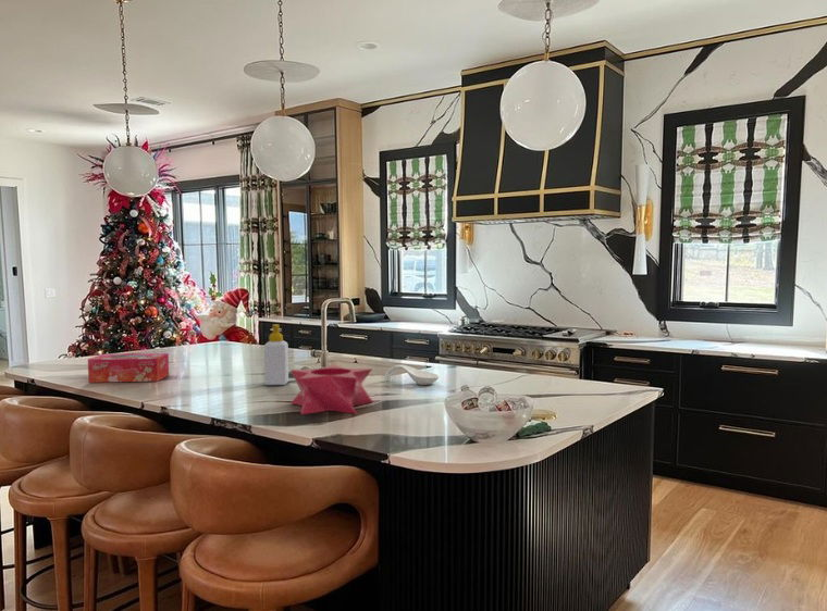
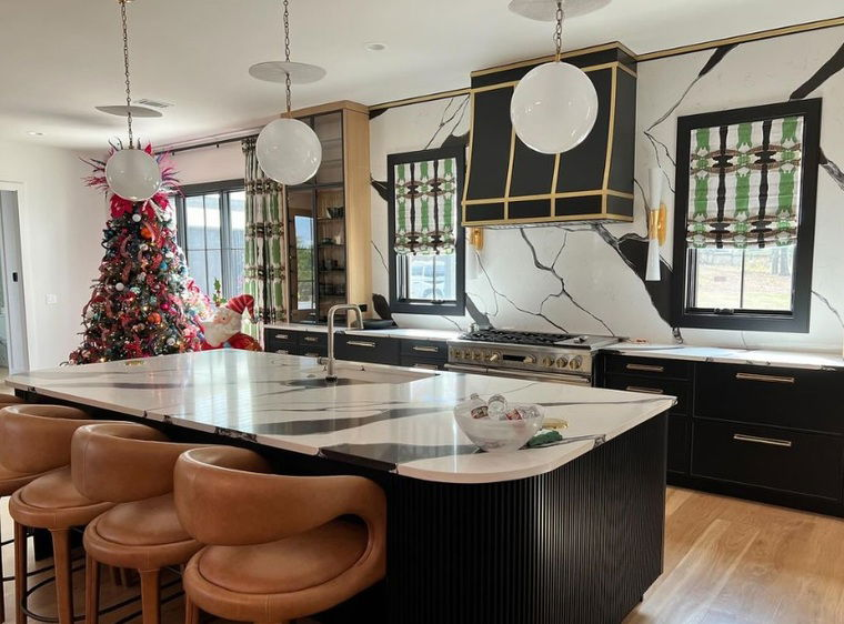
- spoon rest [384,364,440,386]
- soap bottle [263,323,289,386]
- tissue box [87,352,170,384]
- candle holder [289,363,374,415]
